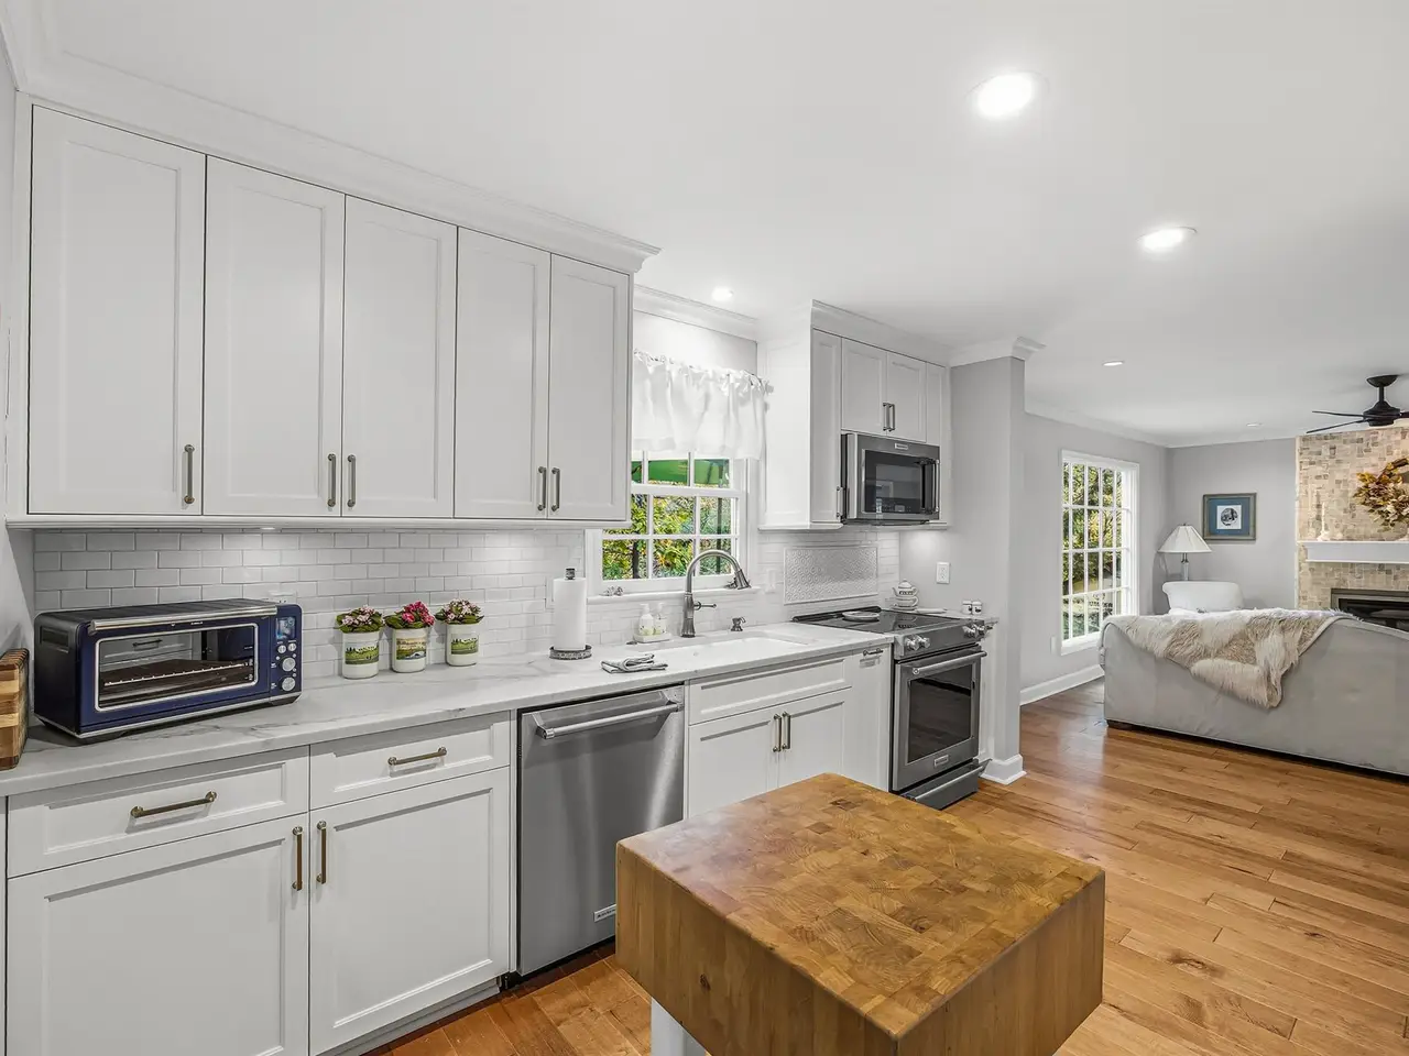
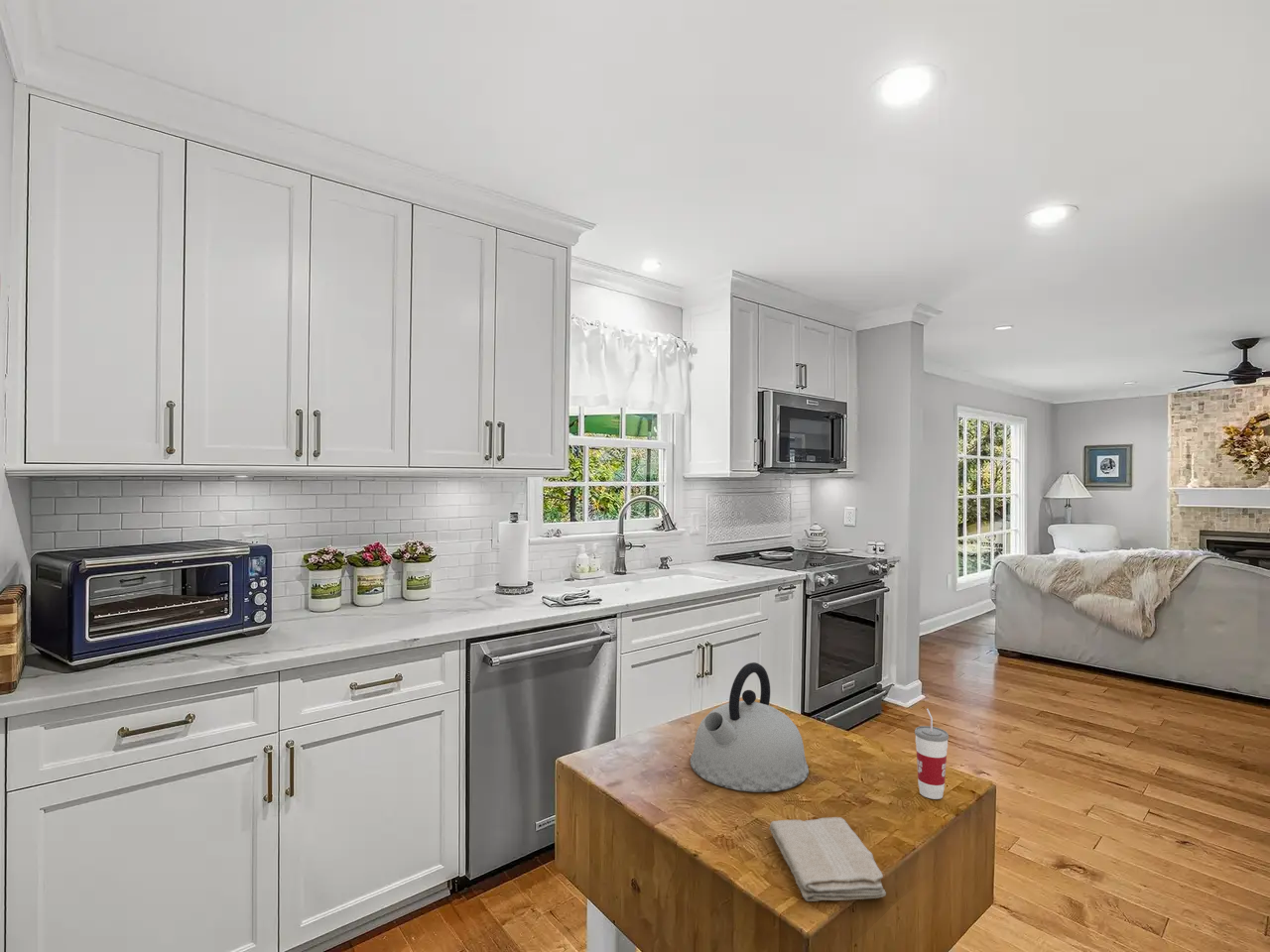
+ washcloth [768,816,887,902]
+ cup [914,708,950,800]
+ kettle [690,661,810,793]
